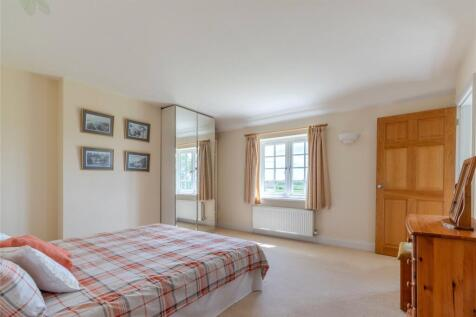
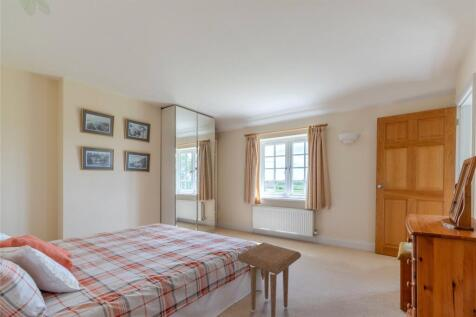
+ side table [236,241,302,317]
